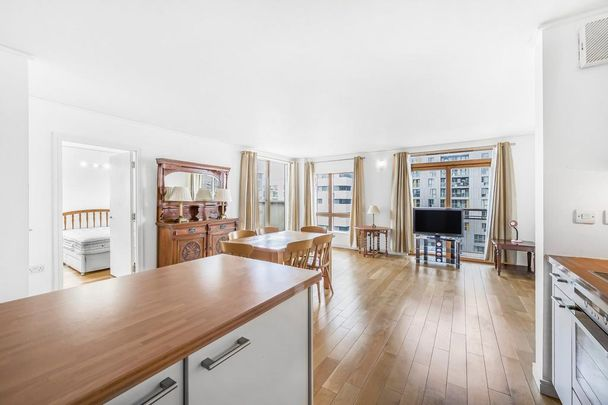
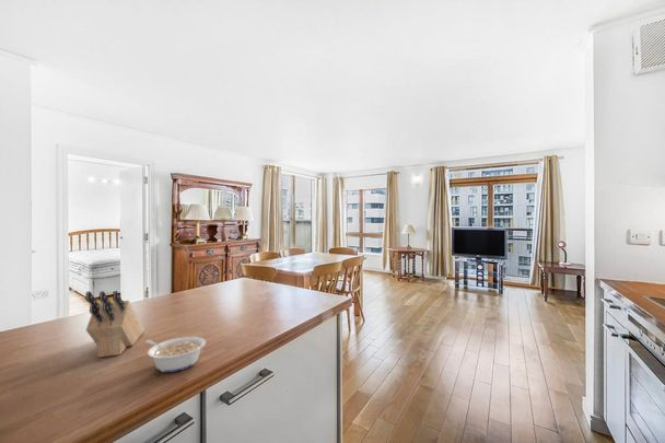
+ knife block [84,290,145,359]
+ legume [144,336,207,373]
